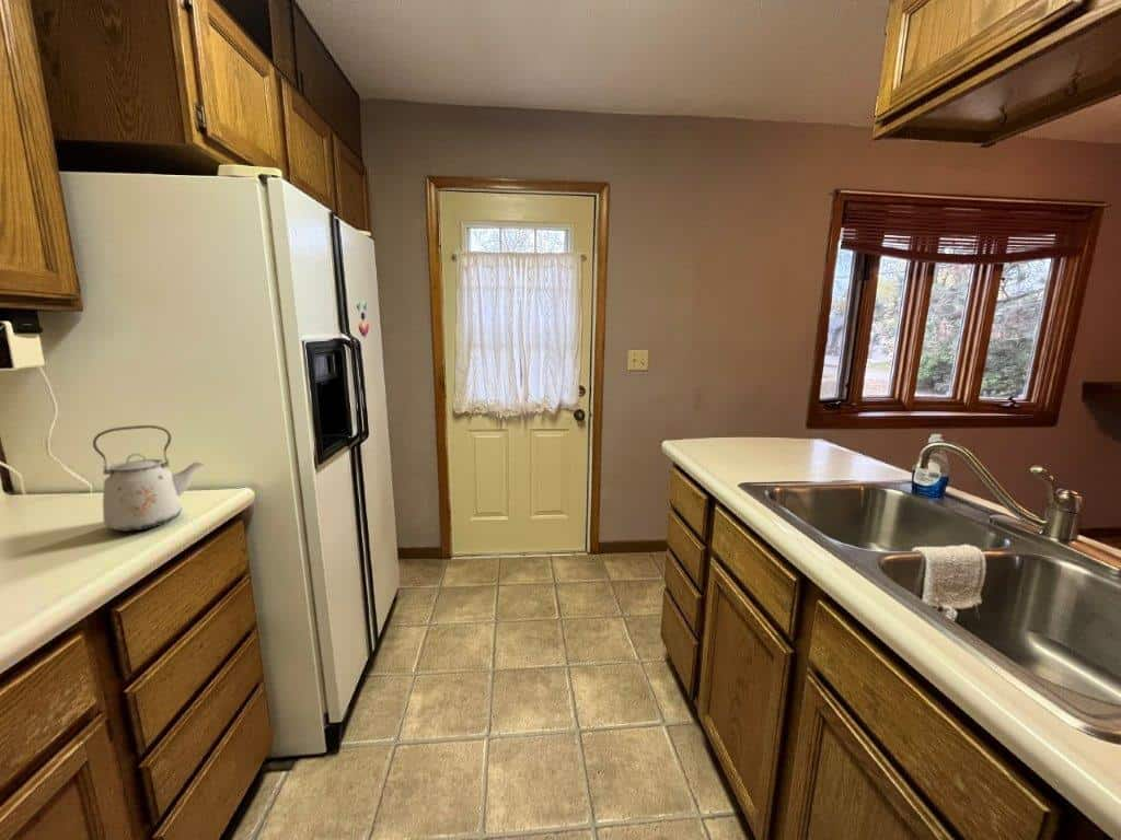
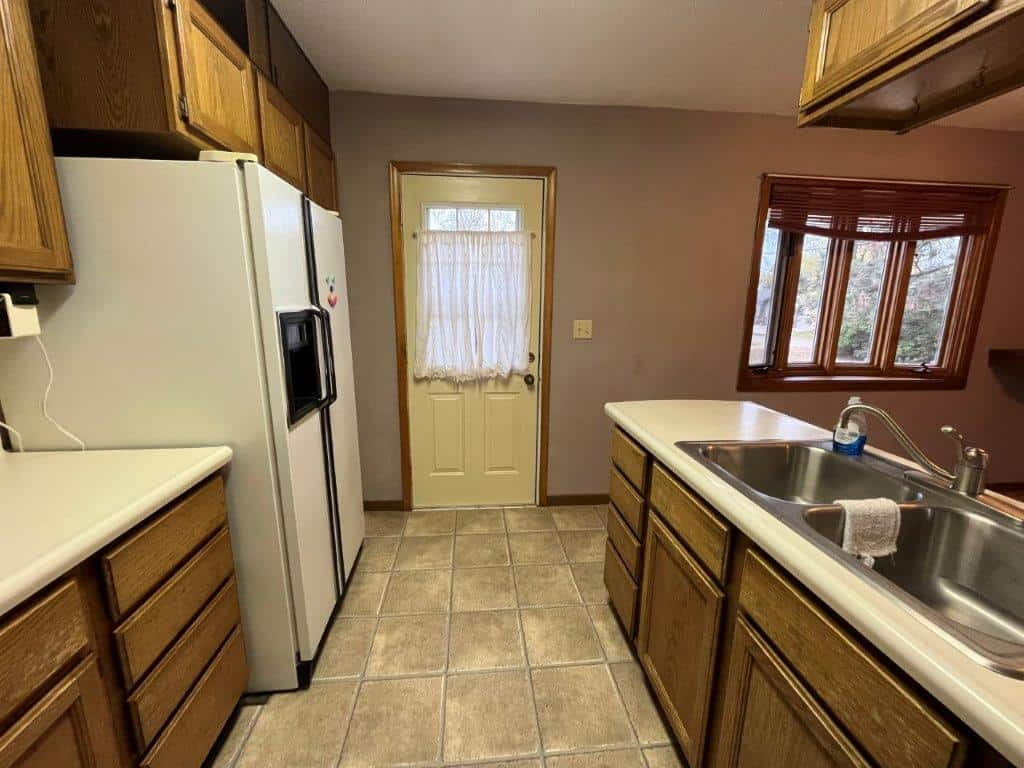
- kettle [92,424,204,533]
